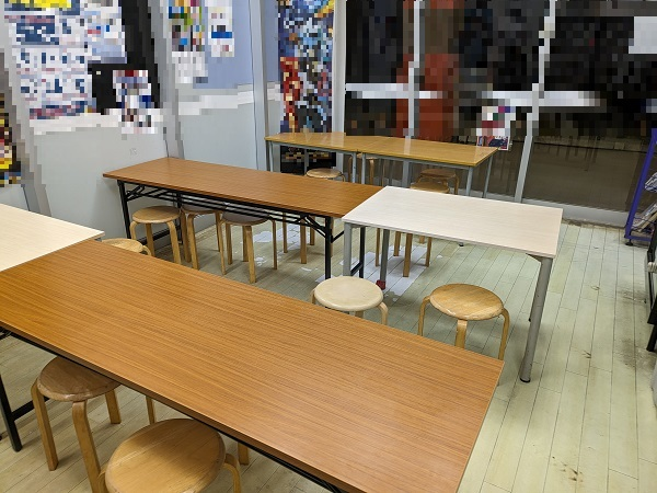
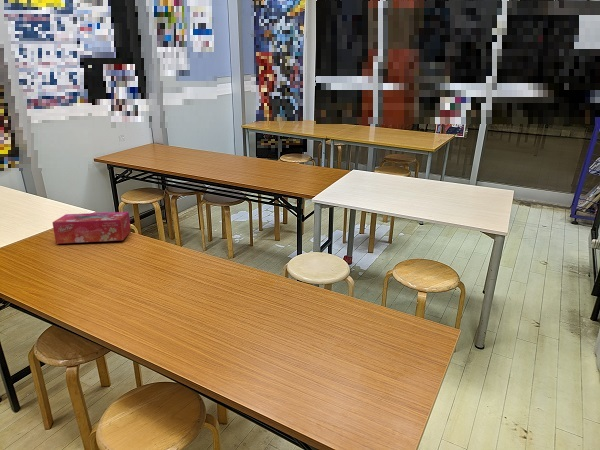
+ tissue box [52,211,132,245]
